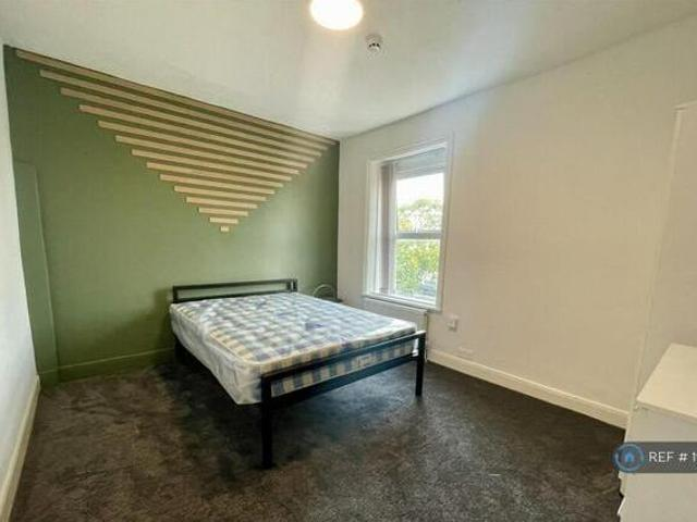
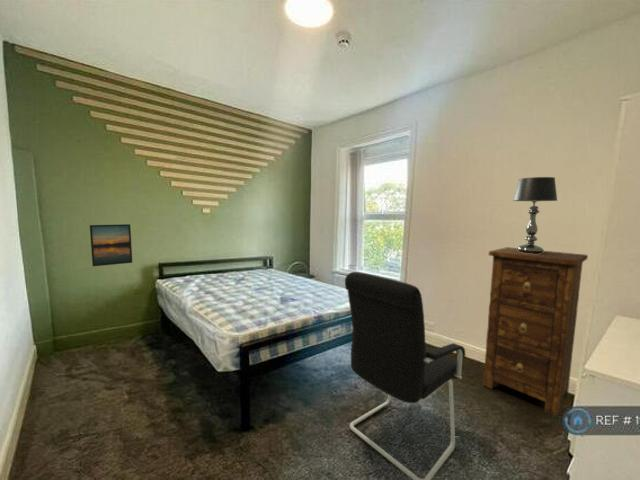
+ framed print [89,223,133,267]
+ cabinet [482,246,589,417]
+ table lamp [512,176,558,254]
+ office chair [344,271,466,480]
